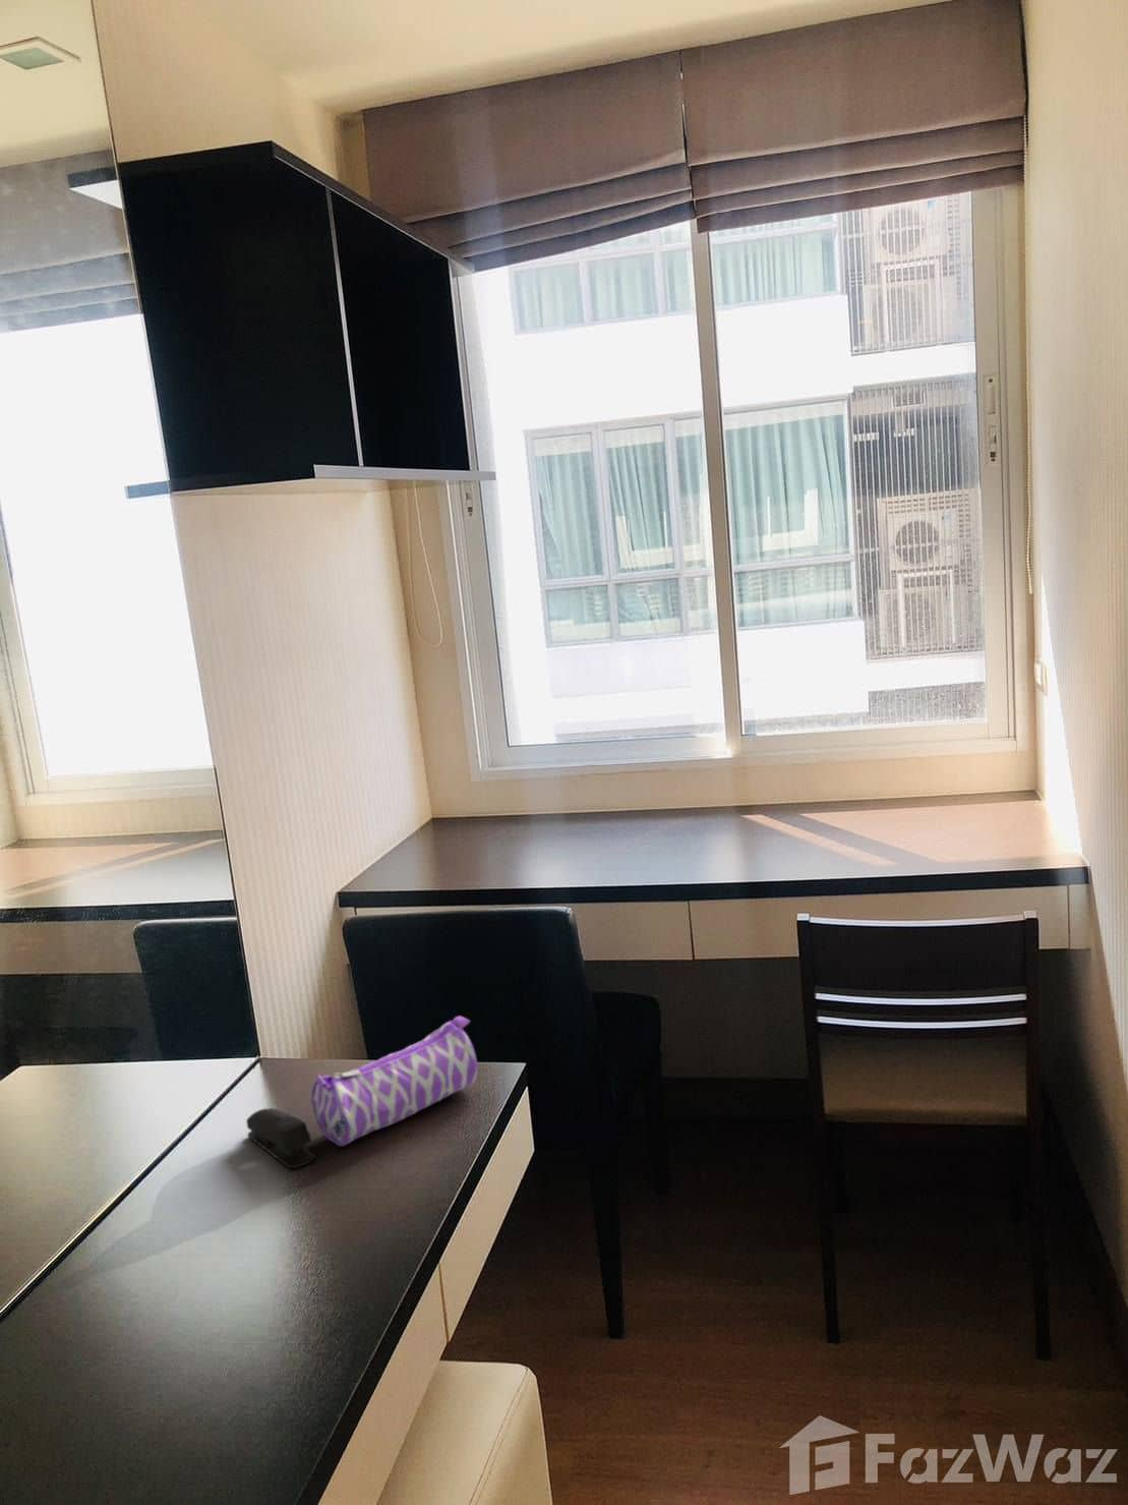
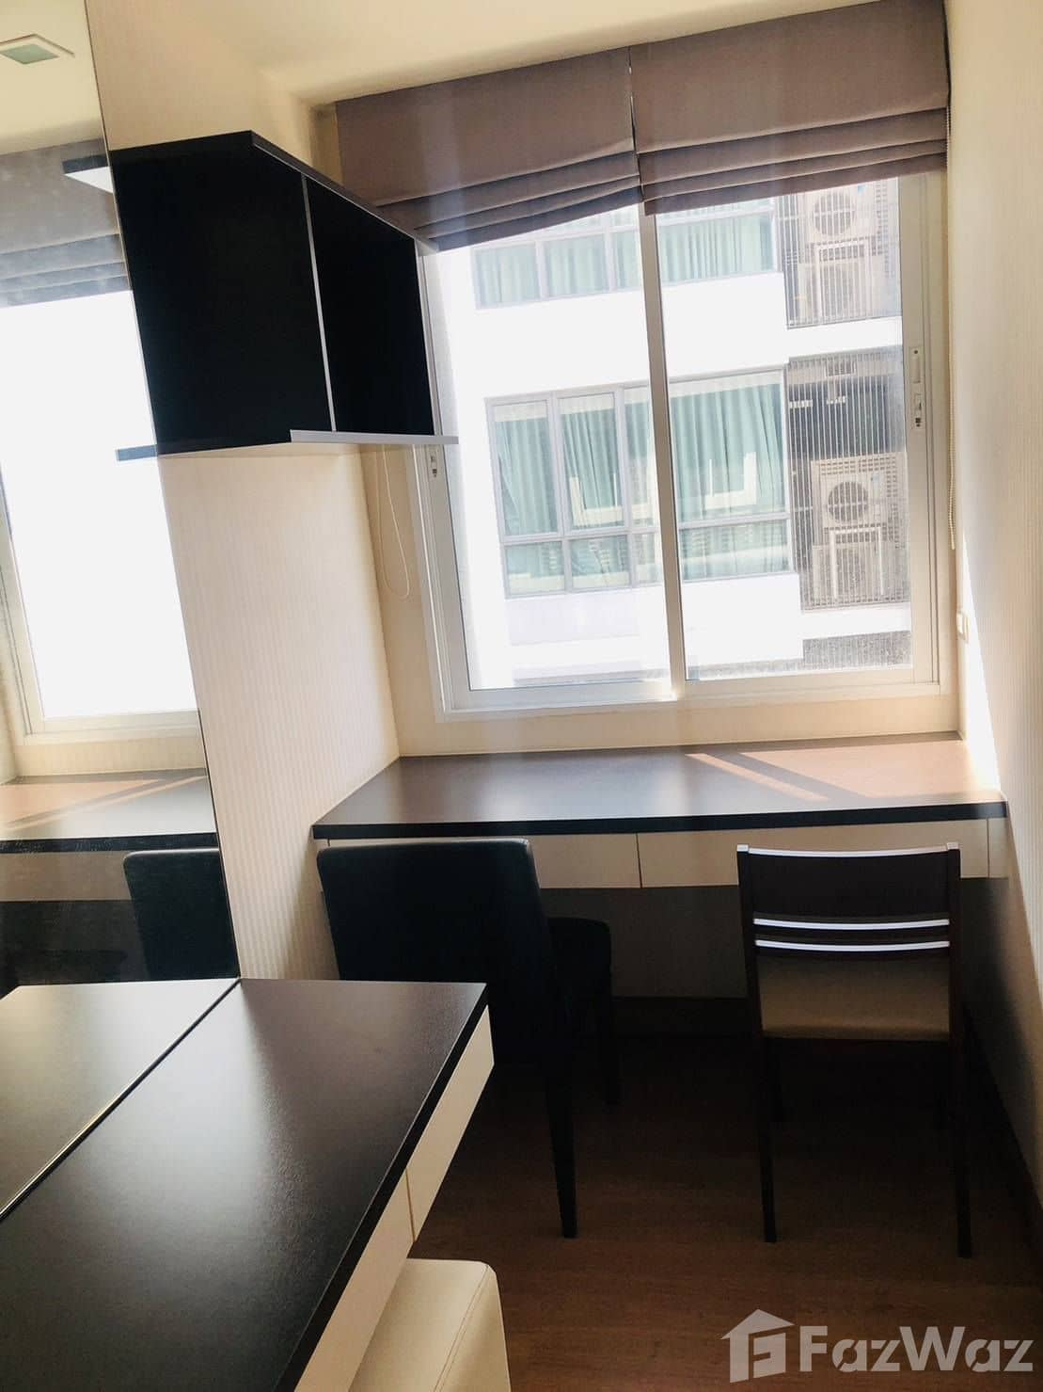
- pencil case [310,1016,479,1147]
- stapler [245,1107,316,1170]
